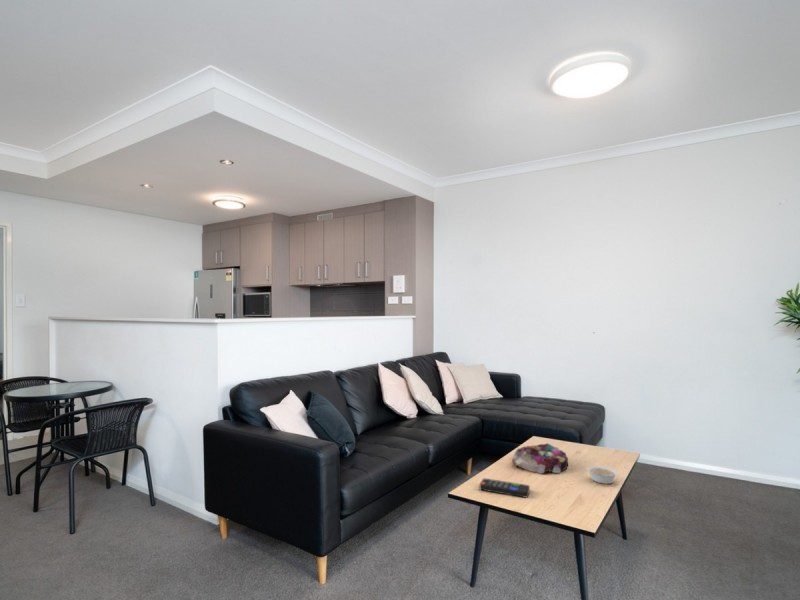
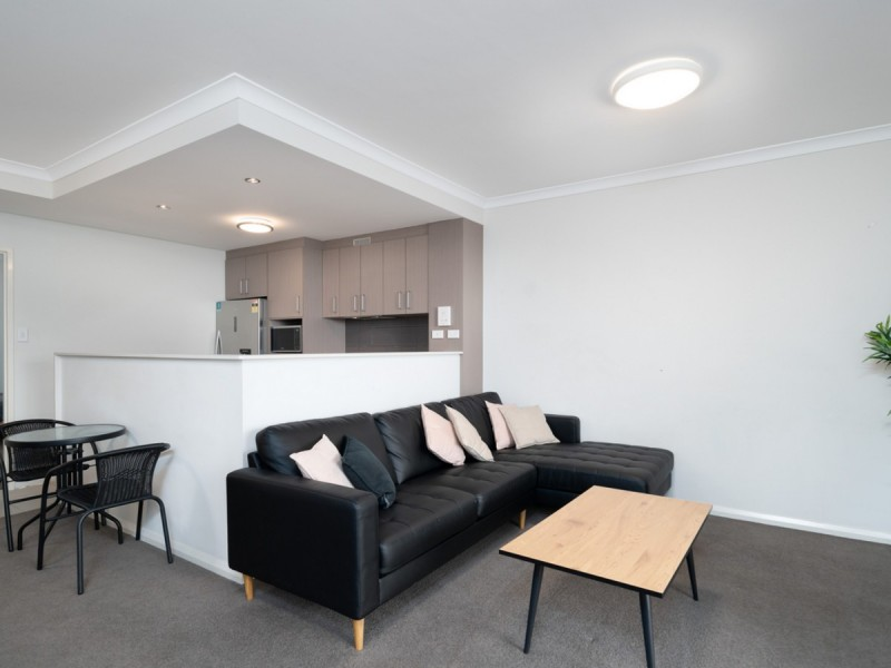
- remote control [479,477,531,498]
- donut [511,442,569,475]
- legume [586,465,619,485]
